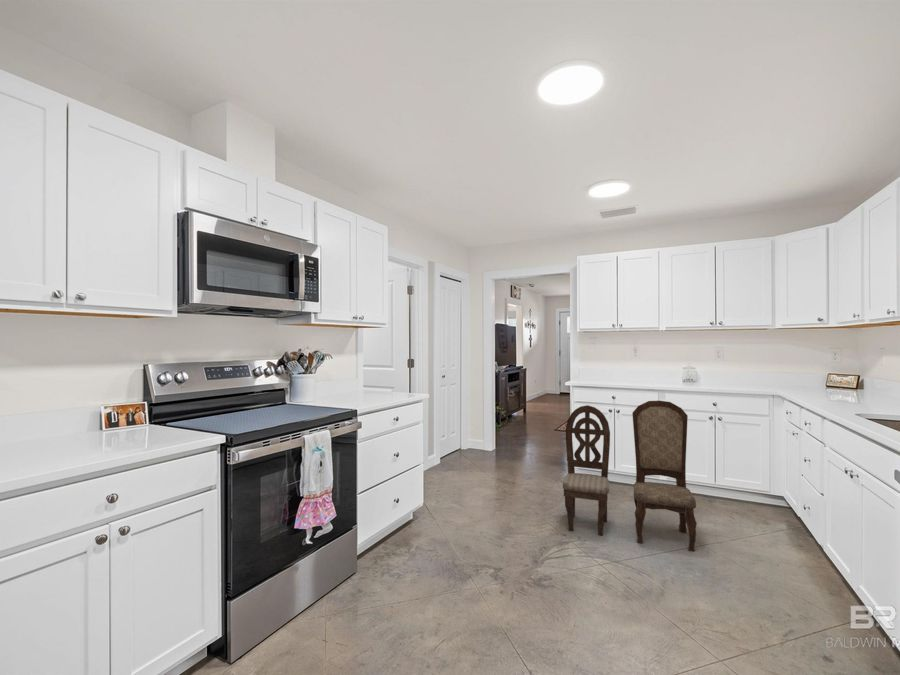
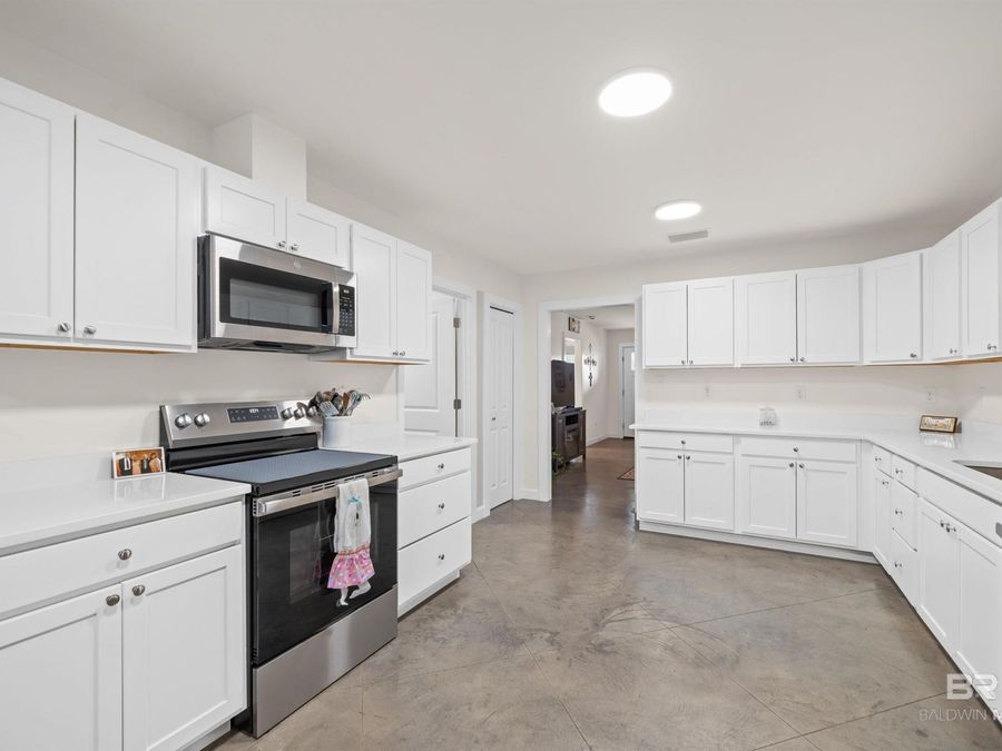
- dining chair [562,400,698,553]
